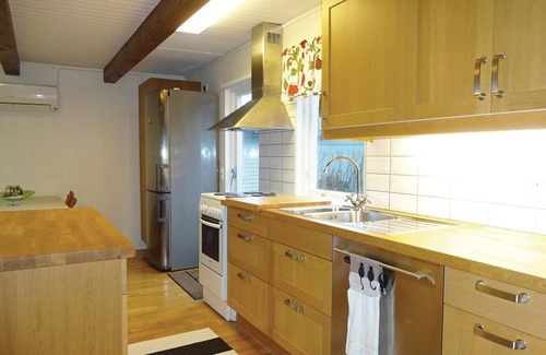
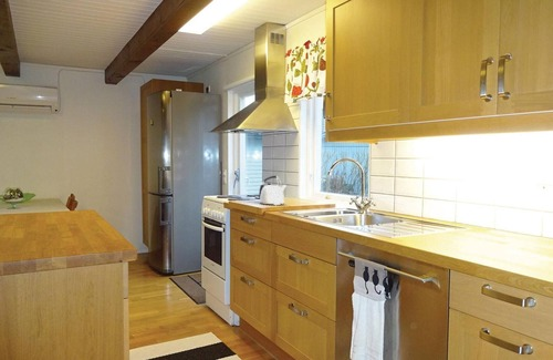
+ kettle [258,174,288,206]
